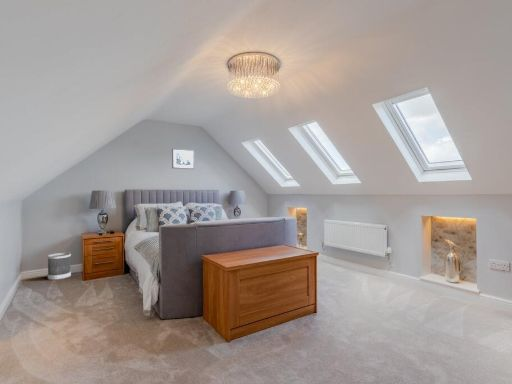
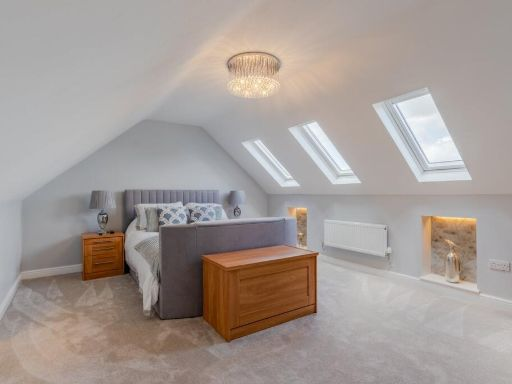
- wall art [171,148,195,170]
- wastebasket [47,252,72,281]
